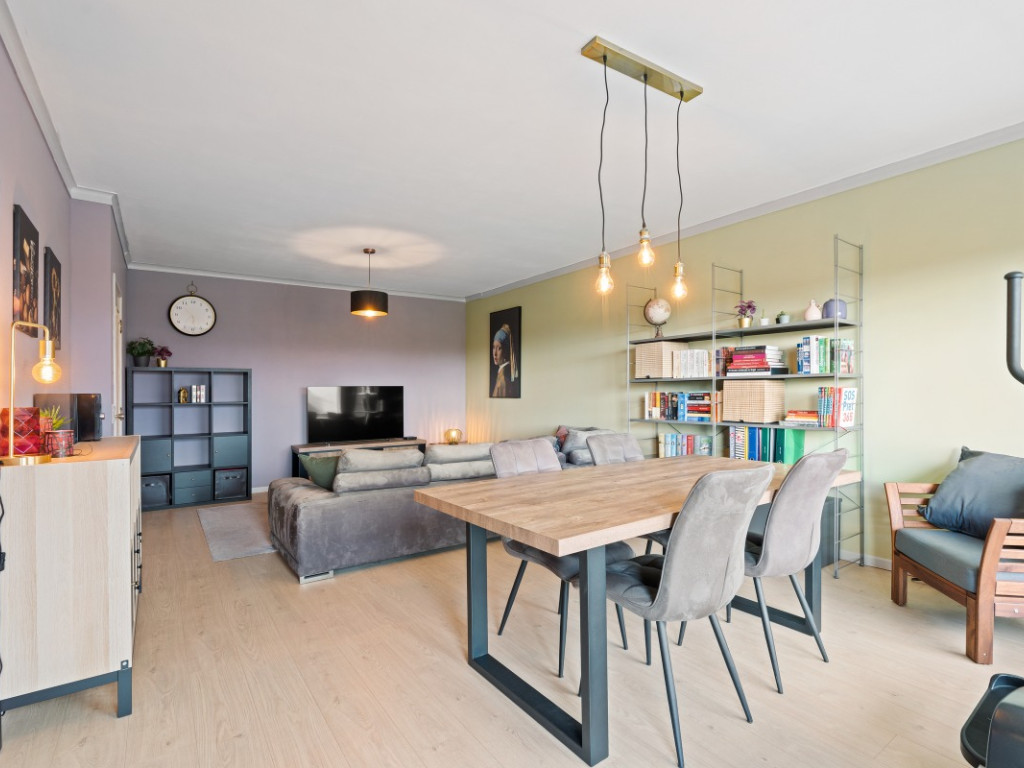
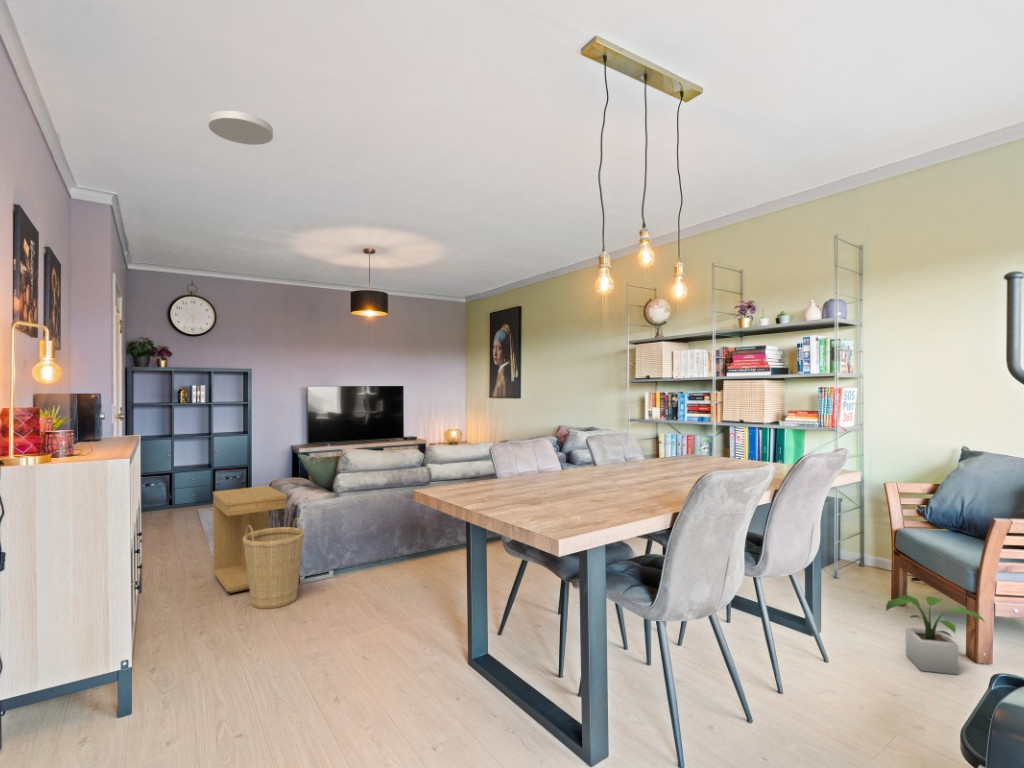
+ potted plant [885,594,986,676]
+ ceiling light [208,110,274,146]
+ basket [243,517,305,610]
+ side table [212,485,288,594]
